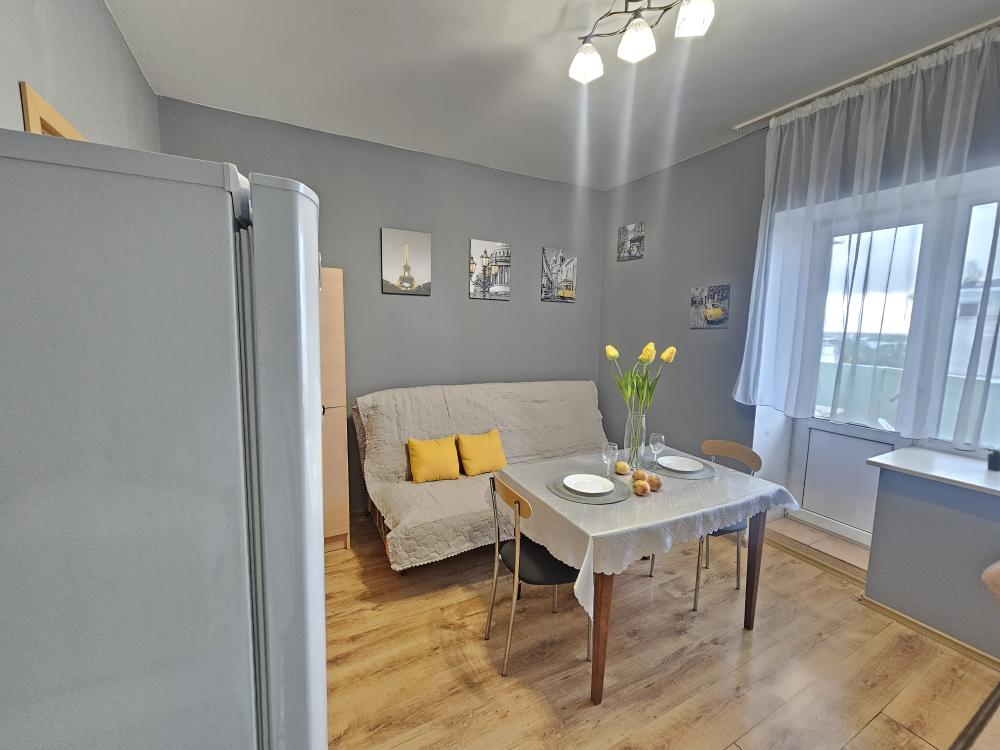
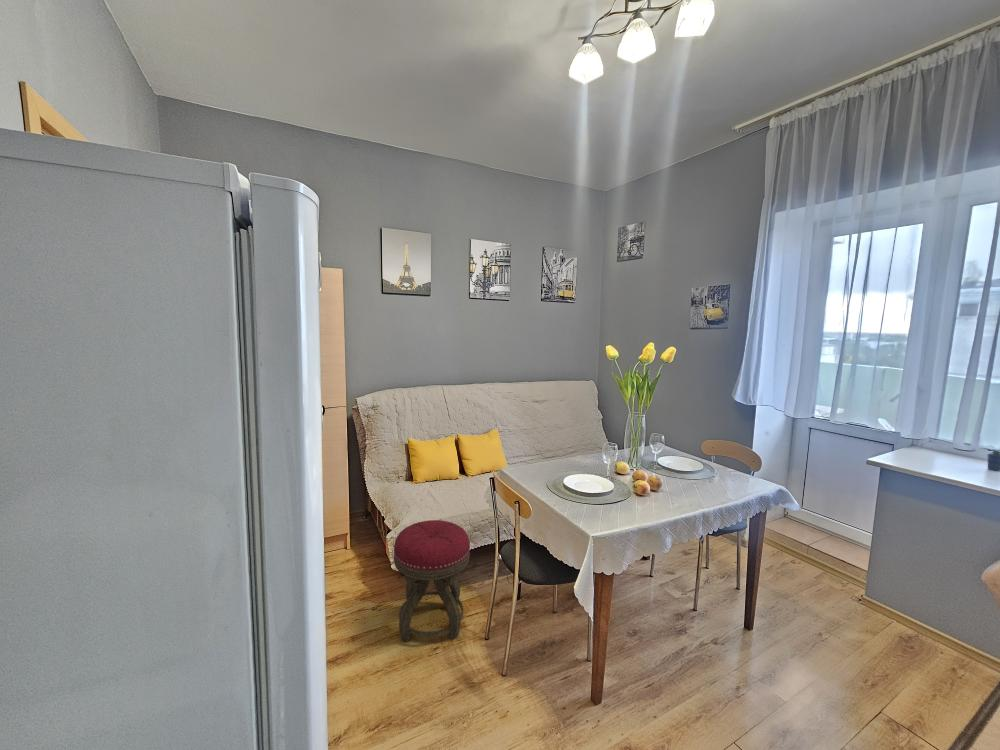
+ stool [393,519,471,643]
